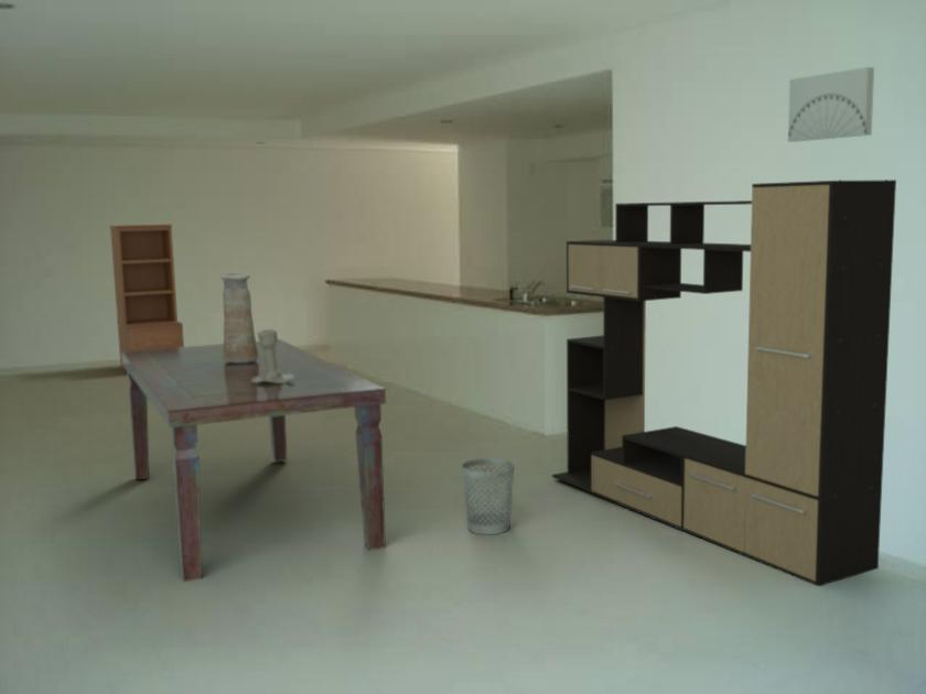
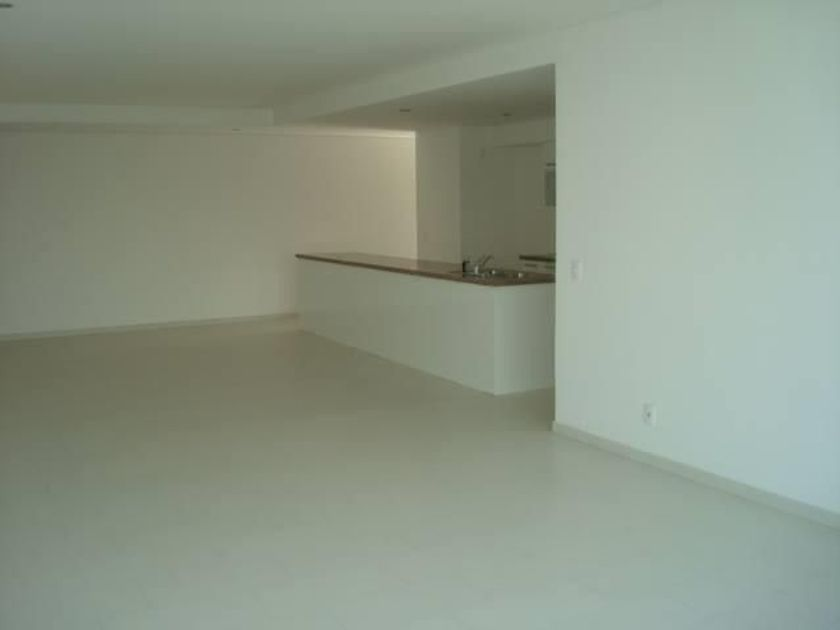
- vase [219,272,258,362]
- candlestick [251,328,295,383]
- wall art [787,66,875,143]
- dining table [122,338,387,583]
- wastebasket [461,457,515,535]
- bookshelf [109,224,185,371]
- media console [551,178,897,587]
